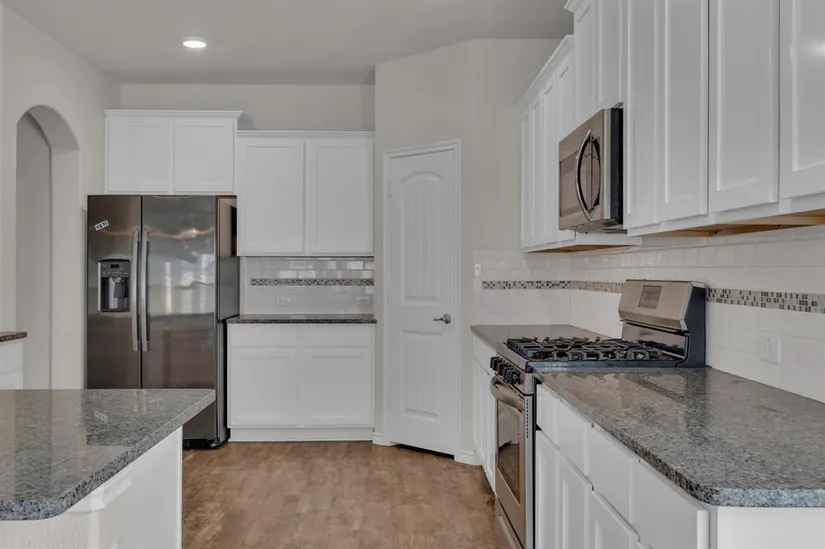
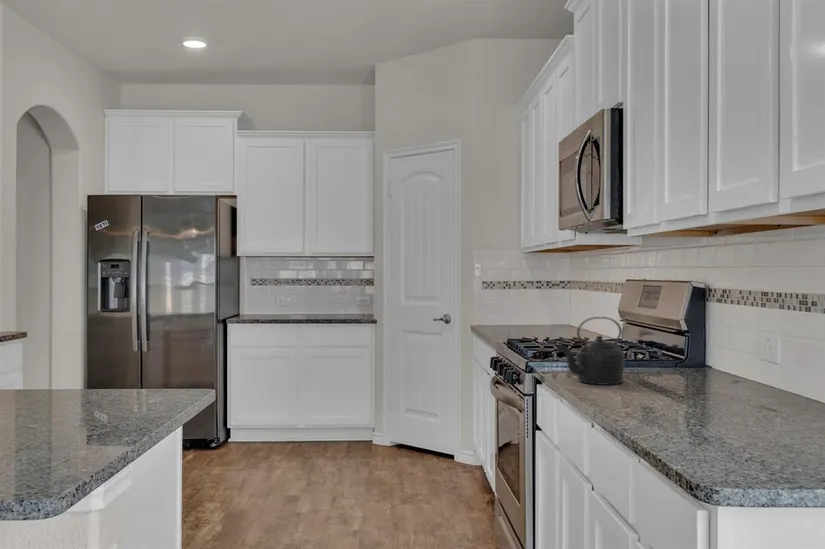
+ kettle [555,316,626,386]
